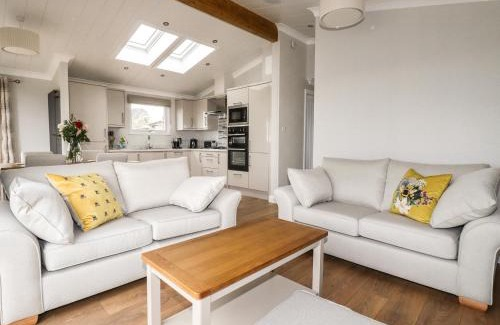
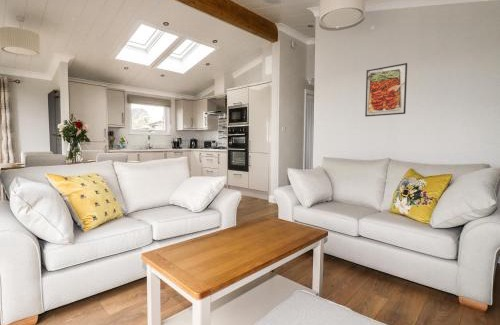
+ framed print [364,62,408,118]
